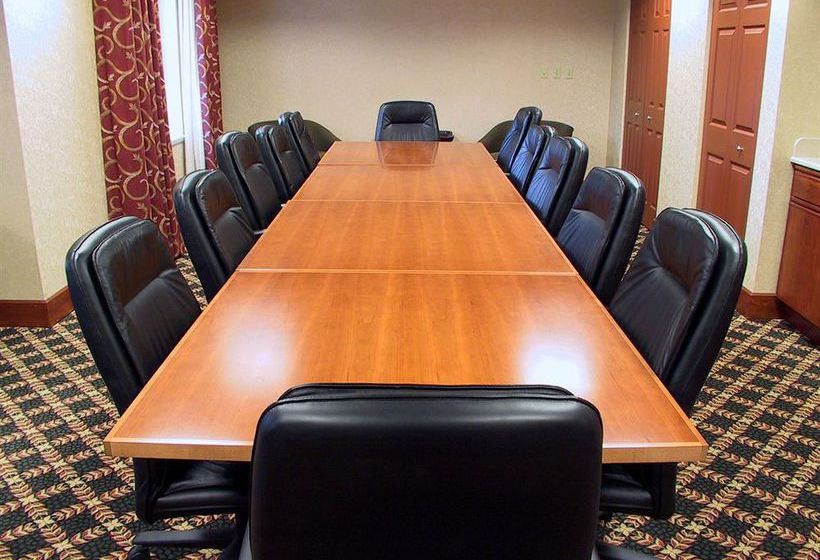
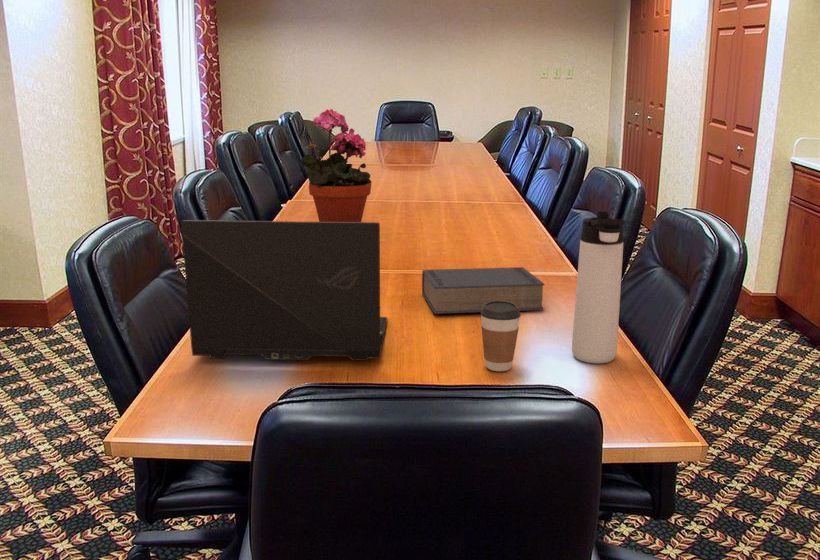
+ book [421,266,546,315]
+ potted plant [297,108,373,222]
+ laptop [180,219,388,362]
+ thermos bottle [571,210,626,364]
+ coffee cup [480,301,522,372]
